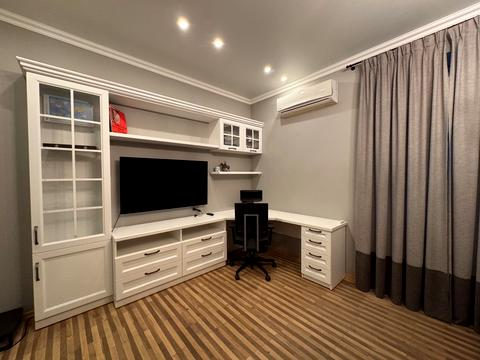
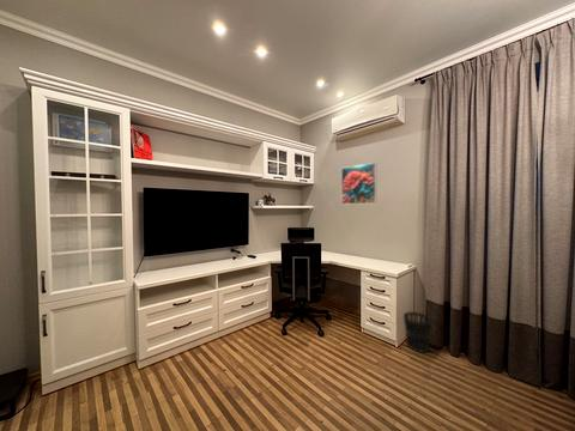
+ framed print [340,162,377,206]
+ wastebasket [402,311,434,353]
